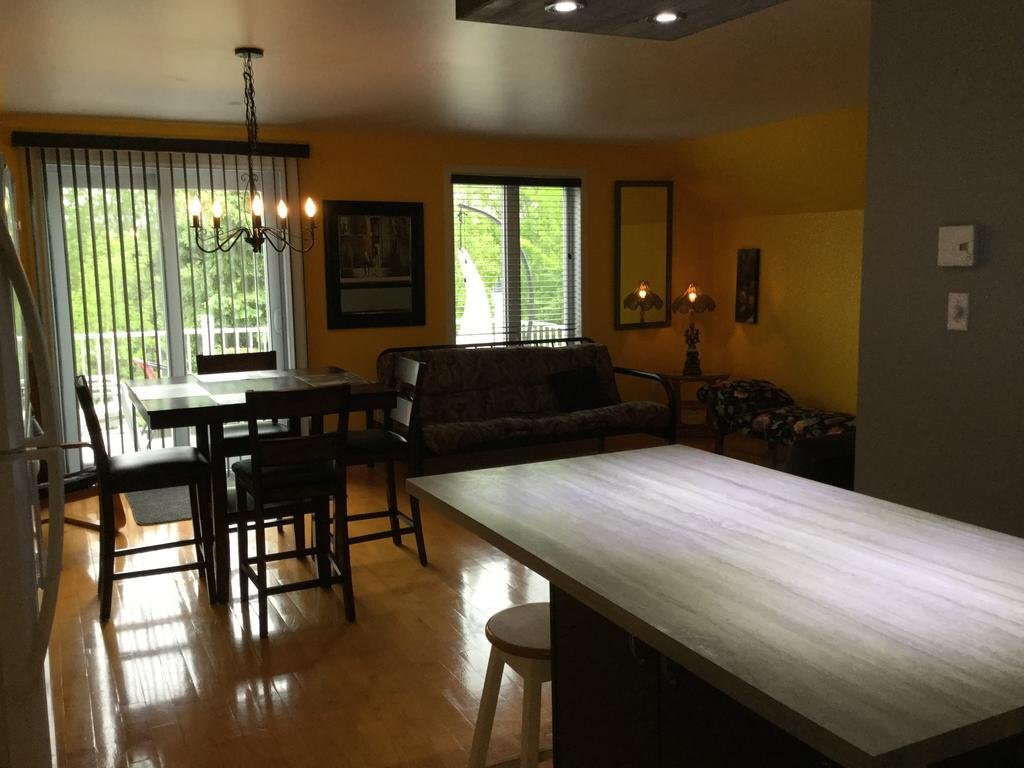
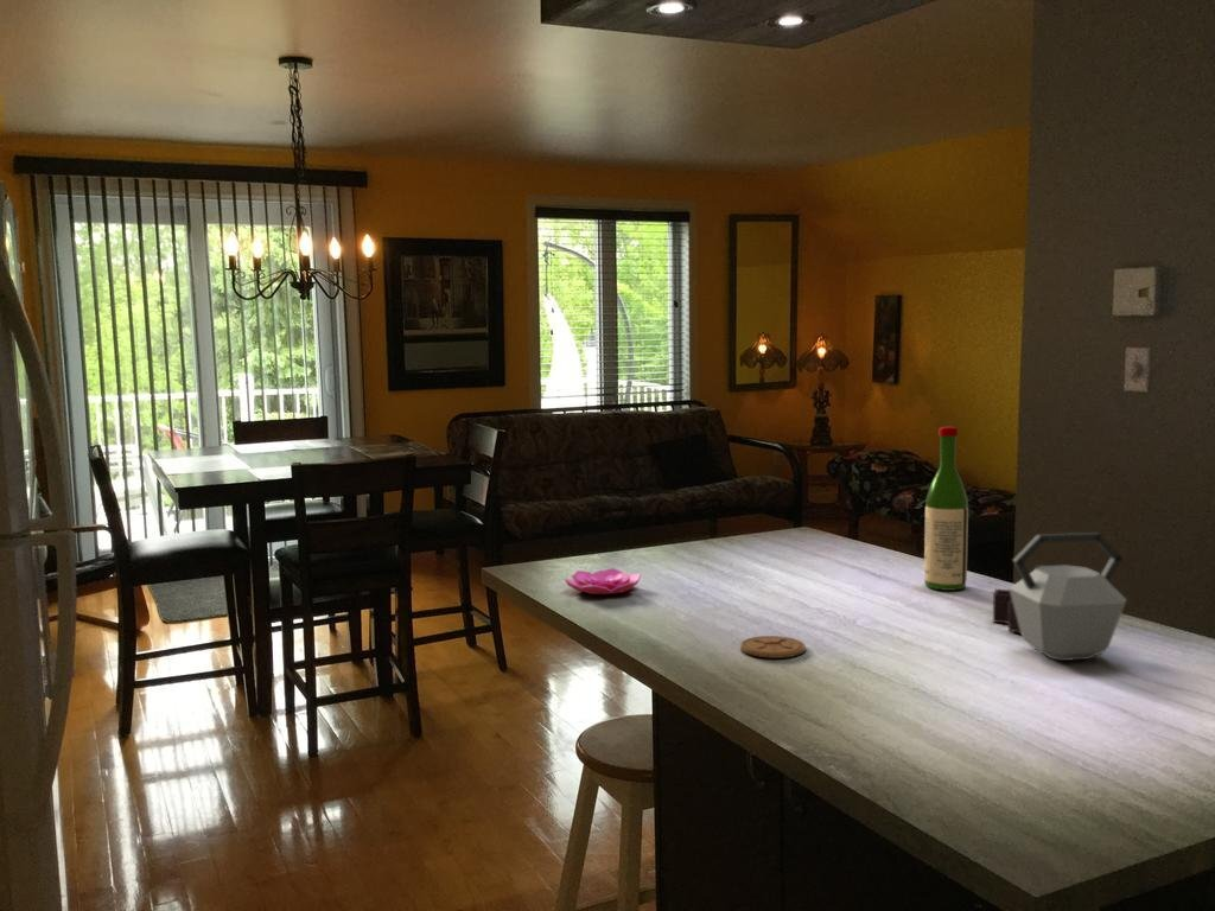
+ coaster [739,635,807,660]
+ wine bottle [923,426,969,592]
+ flower [564,567,642,595]
+ kettle [992,531,1128,662]
